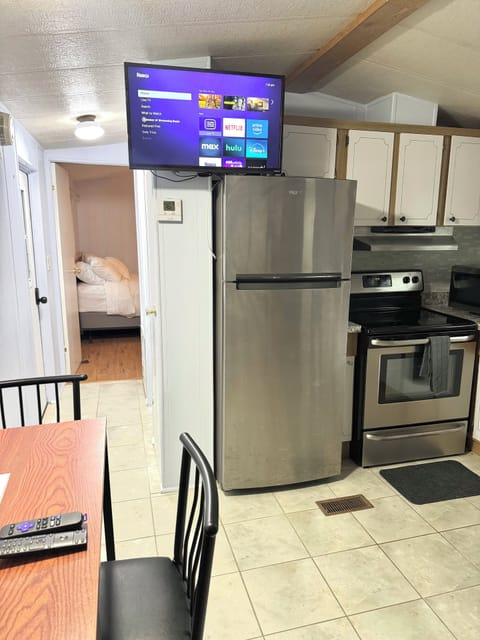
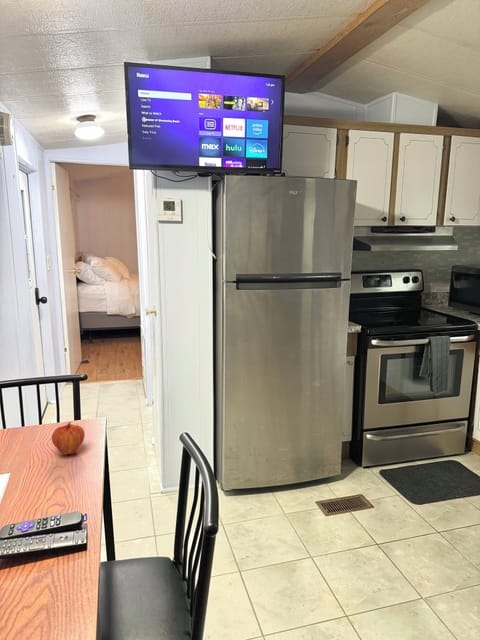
+ fruit [51,421,86,456]
